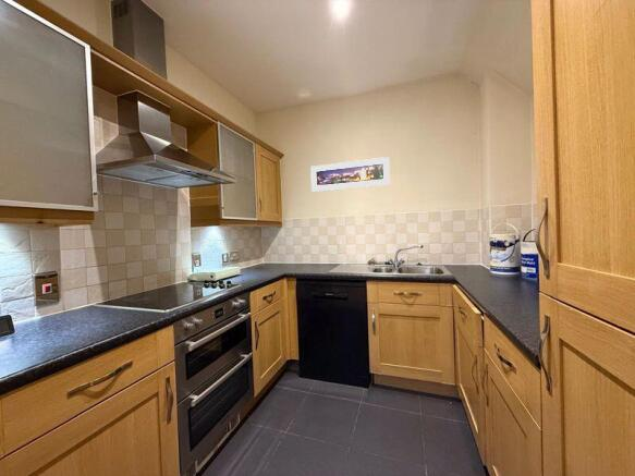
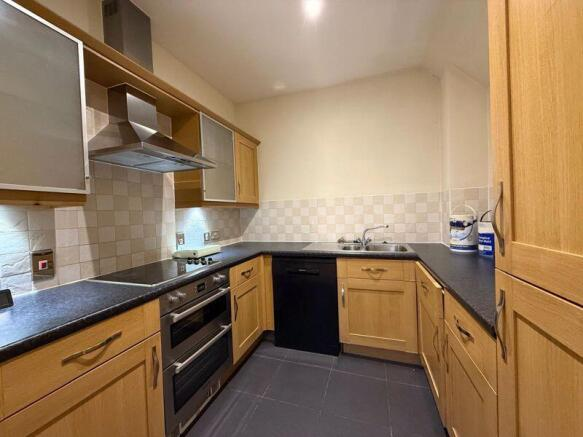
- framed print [309,156,391,193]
